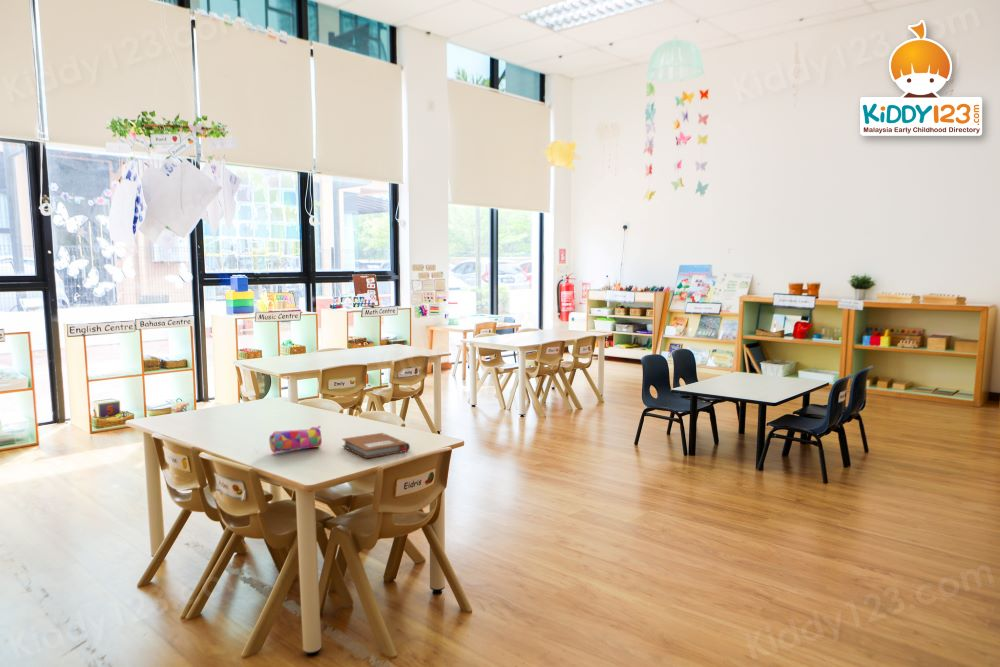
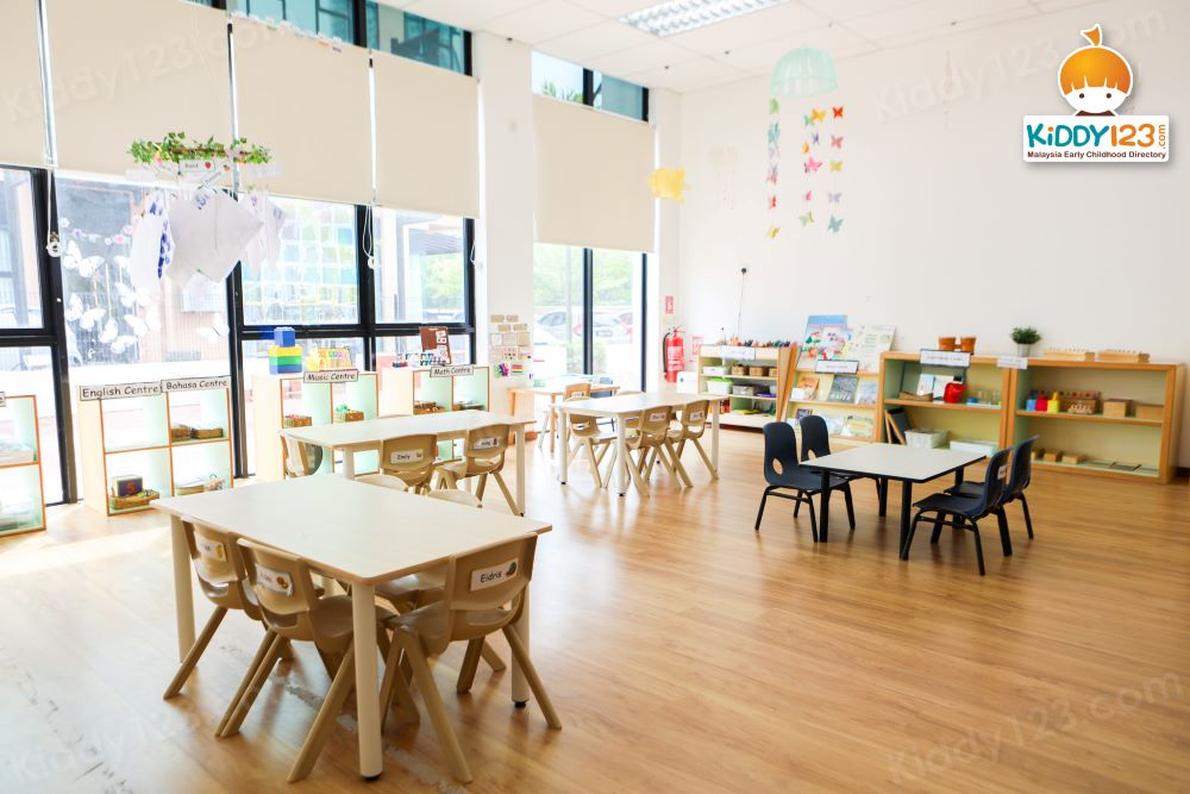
- pencil case [268,425,323,454]
- notebook [341,432,411,459]
